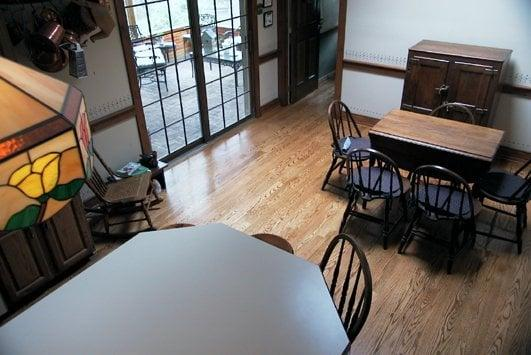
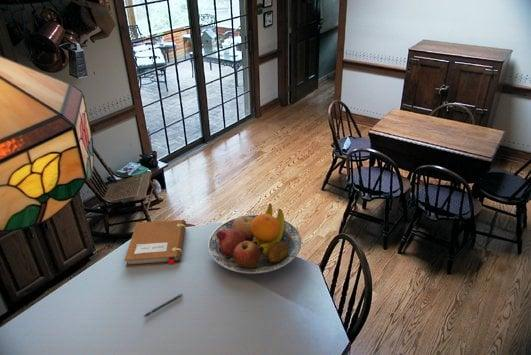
+ fruit bowl [207,203,302,275]
+ pen [142,293,184,318]
+ notebook [123,219,187,268]
